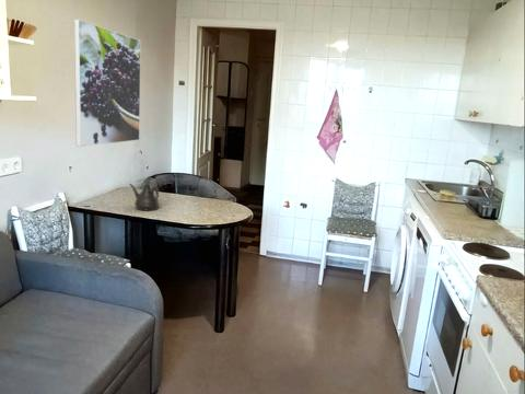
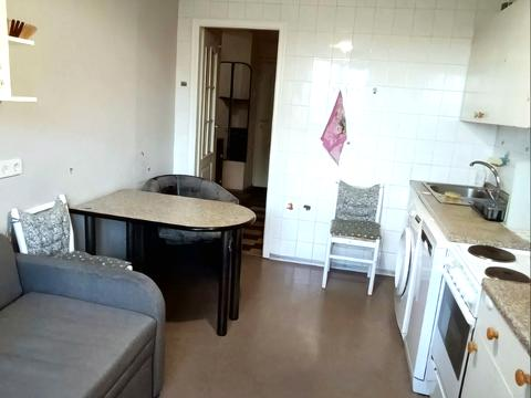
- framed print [73,18,142,148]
- teapot [128,183,161,211]
